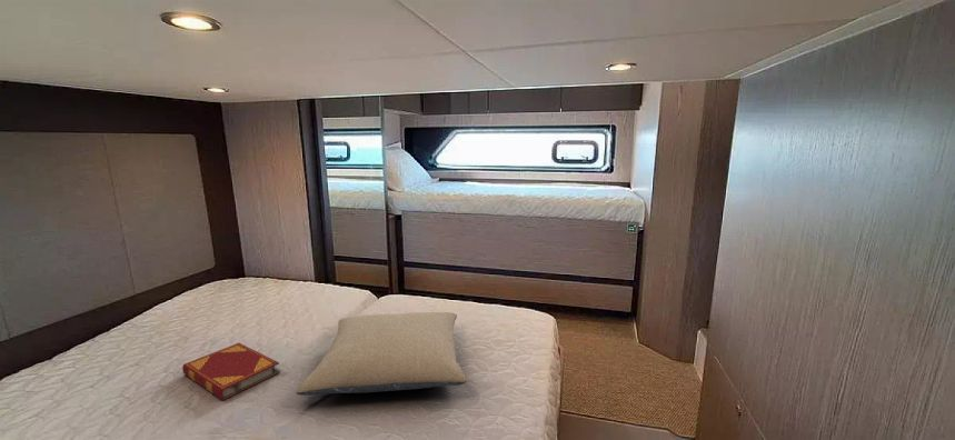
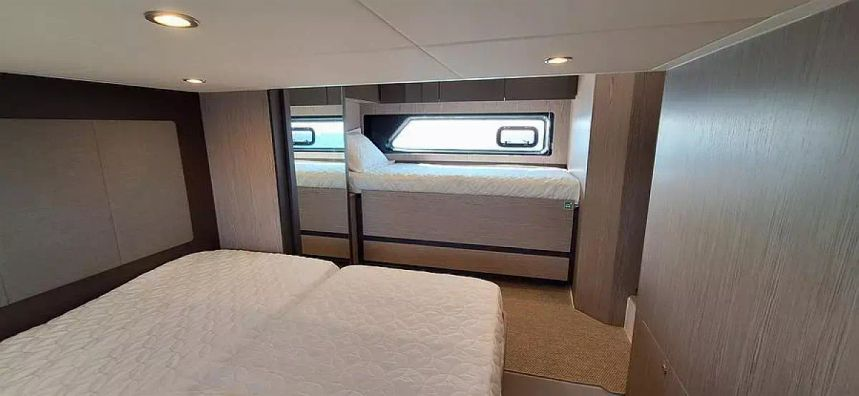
- pillow [295,311,467,397]
- hardback book [181,342,281,401]
